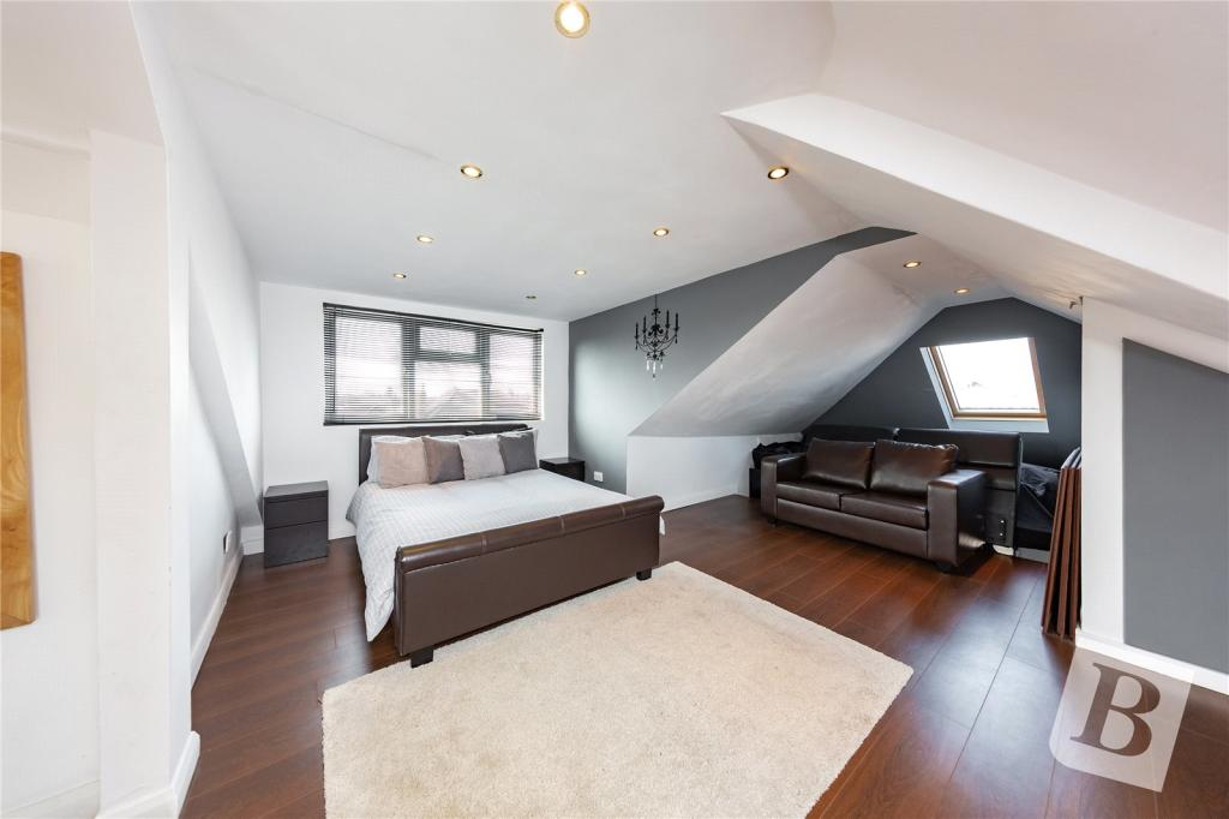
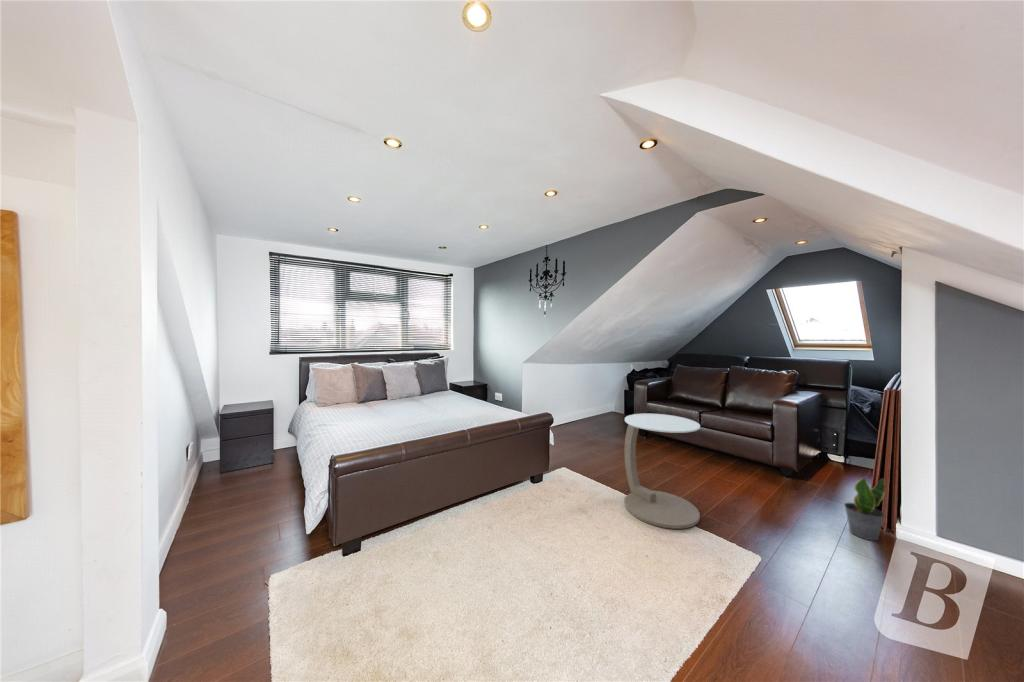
+ side table [623,413,701,530]
+ potted plant [843,476,886,542]
